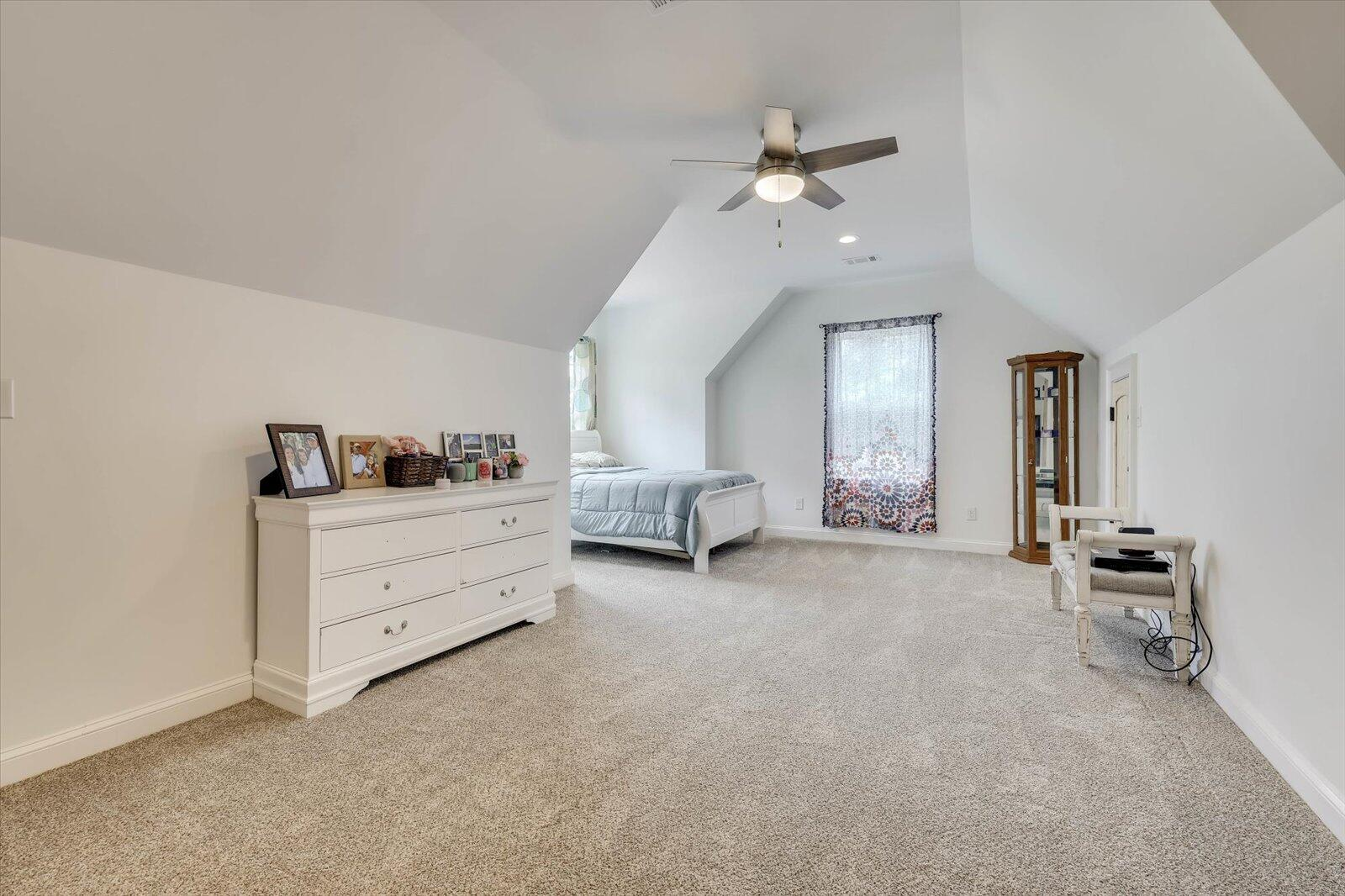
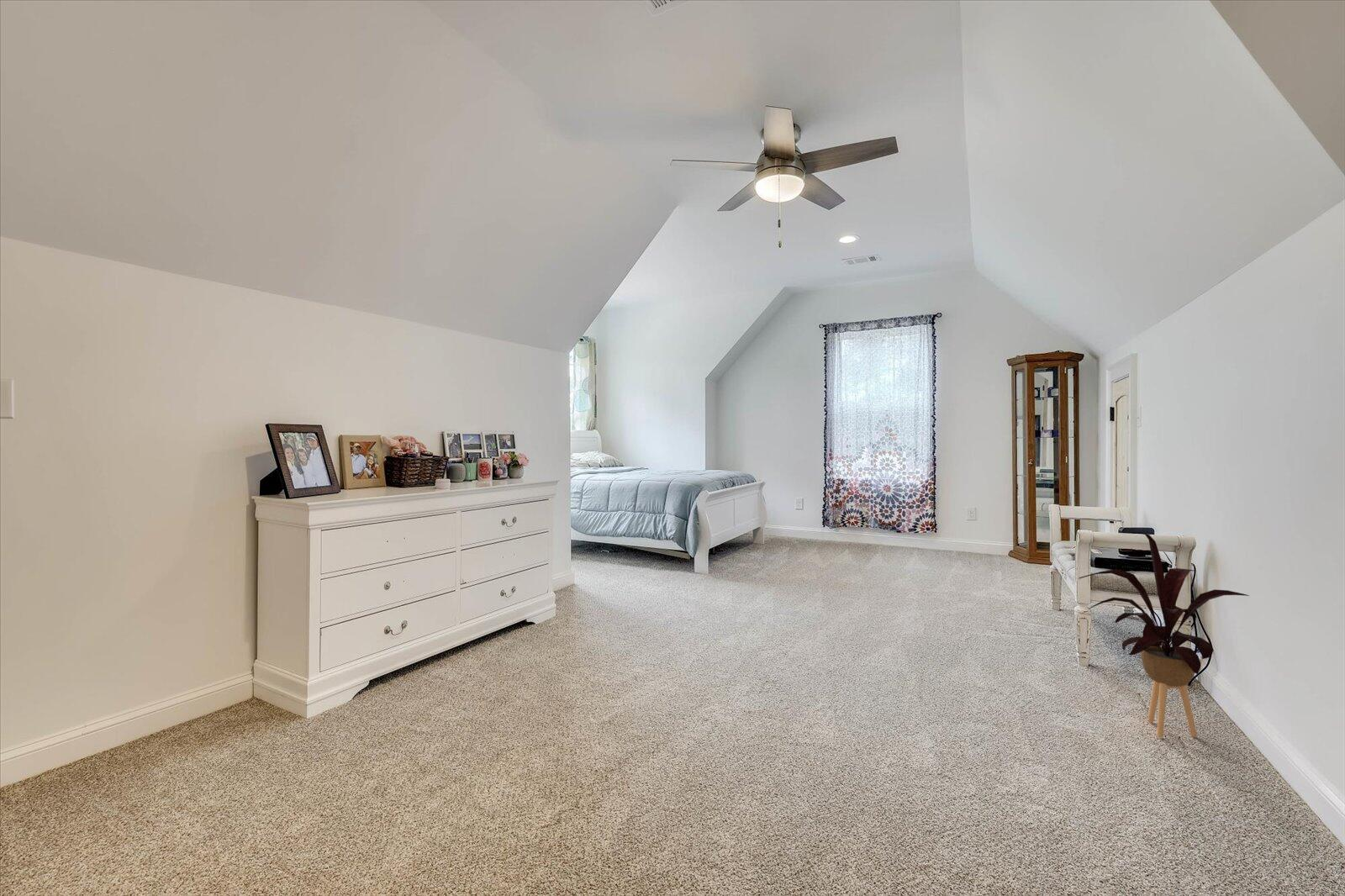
+ house plant [1077,531,1250,738]
